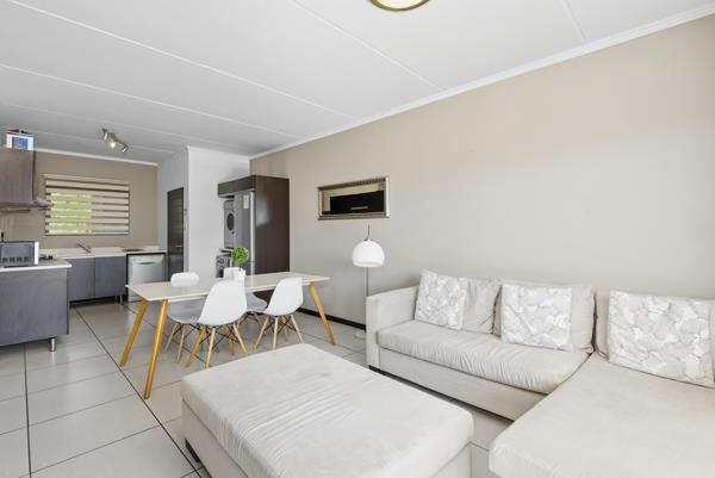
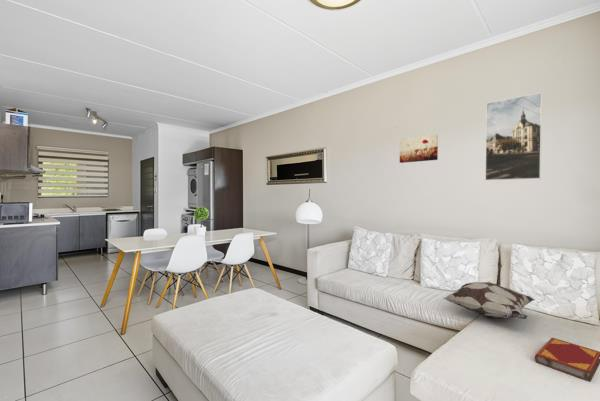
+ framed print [484,91,543,181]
+ wall art [399,133,439,164]
+ decorative pillow [442,281,535,320]
+ hardback book [534,337,600,383]
